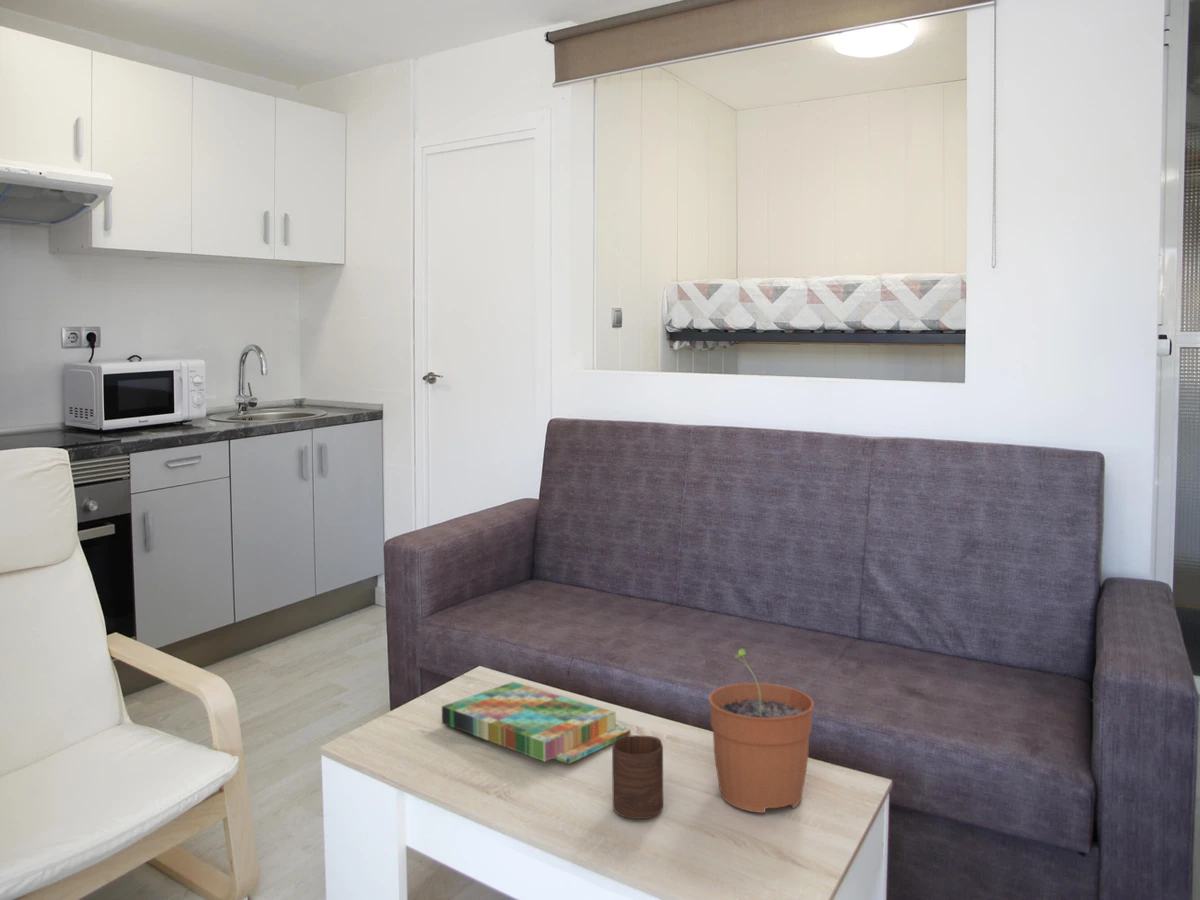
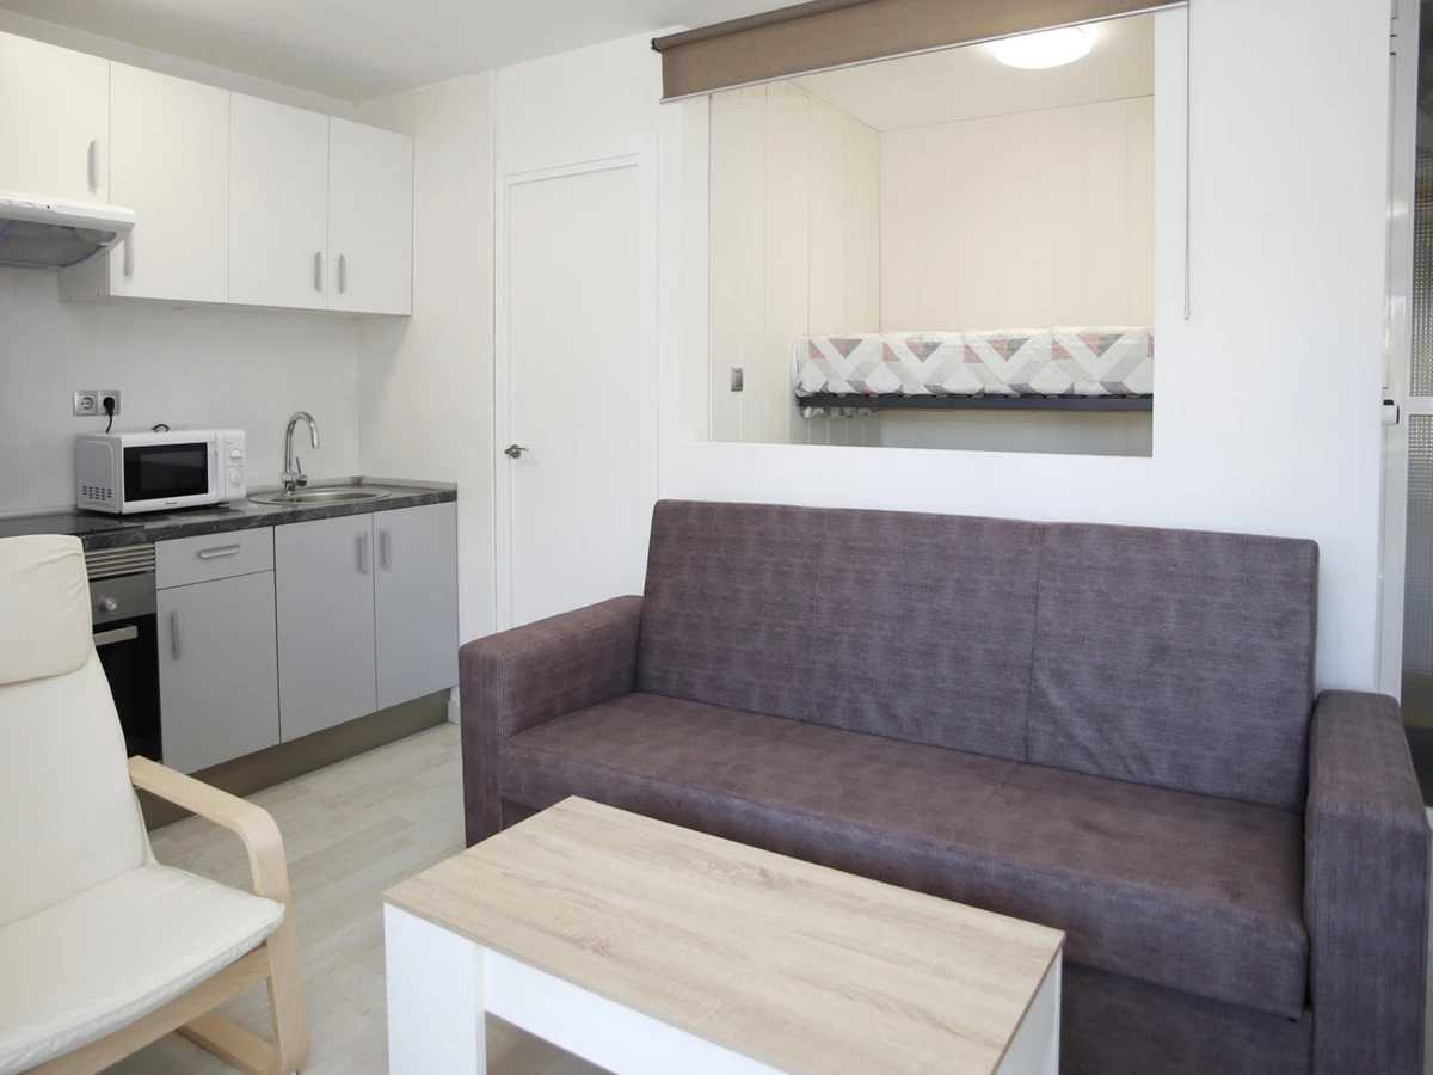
- plant pot [708,648,815,814]
- cup [611,734,664,820]
- board game [441,681,632,765]
